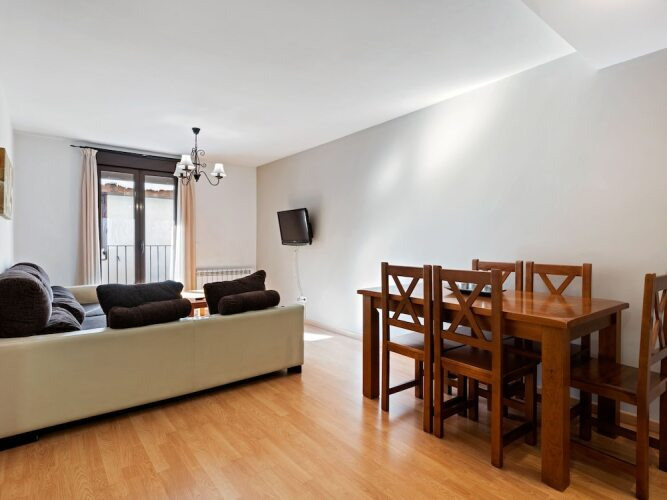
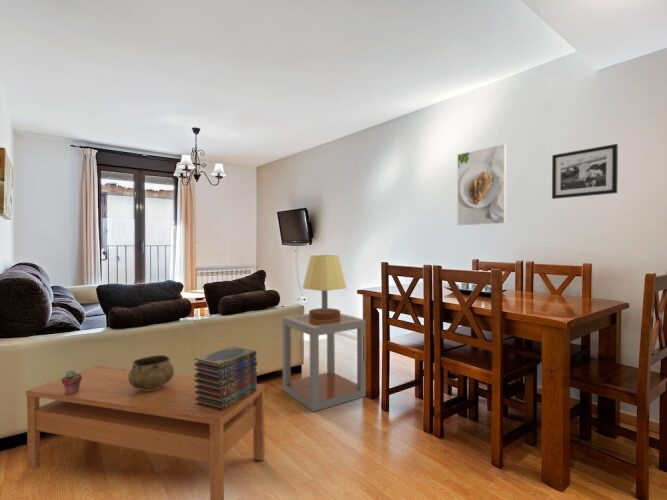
+ decorative bowl [128,354,175,391]
+ side table [281,312,367,413]
+ potted succulent [61,369,82,394]
+ picture frame [551,143,619,200]
+ table lamp [302,254,347,320]
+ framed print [456,143,507,226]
+ book stack [193,345,258,411]
+ coffee table [25,365,266,500]
